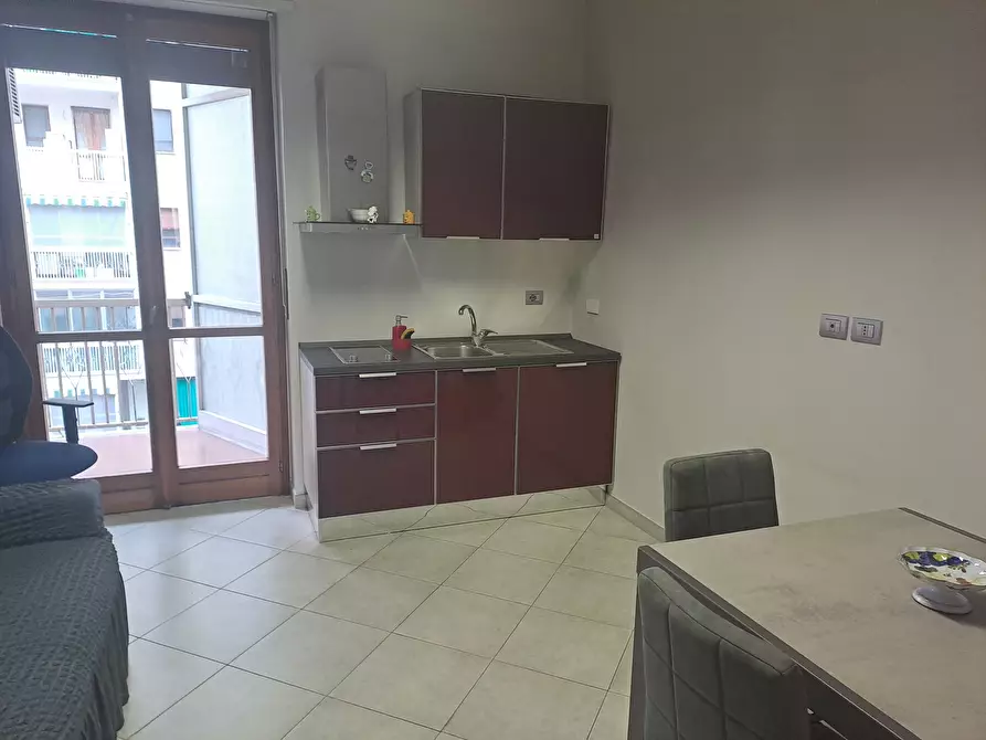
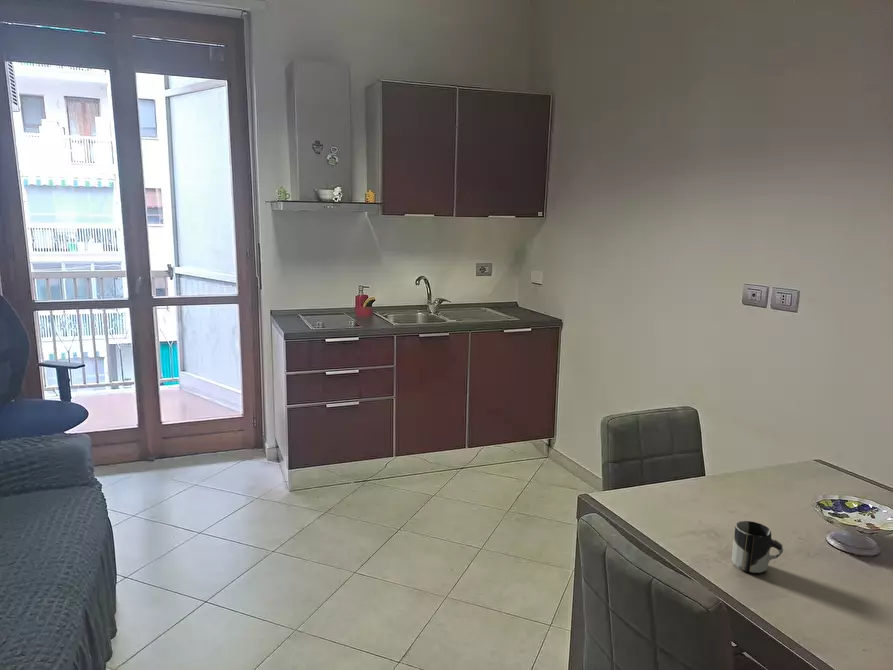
+ cup [731,520,784,575]
